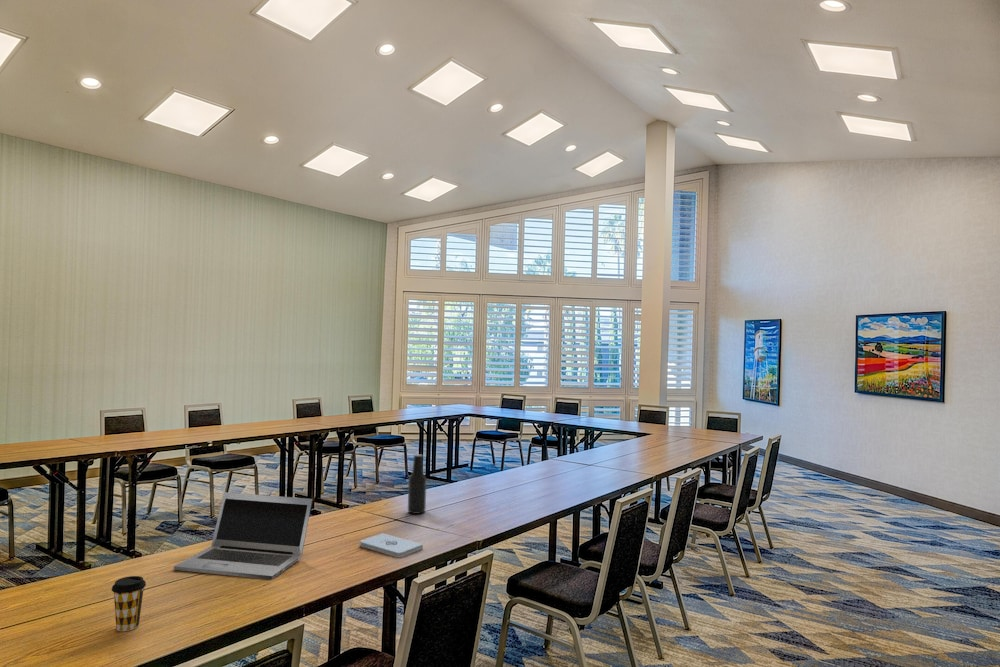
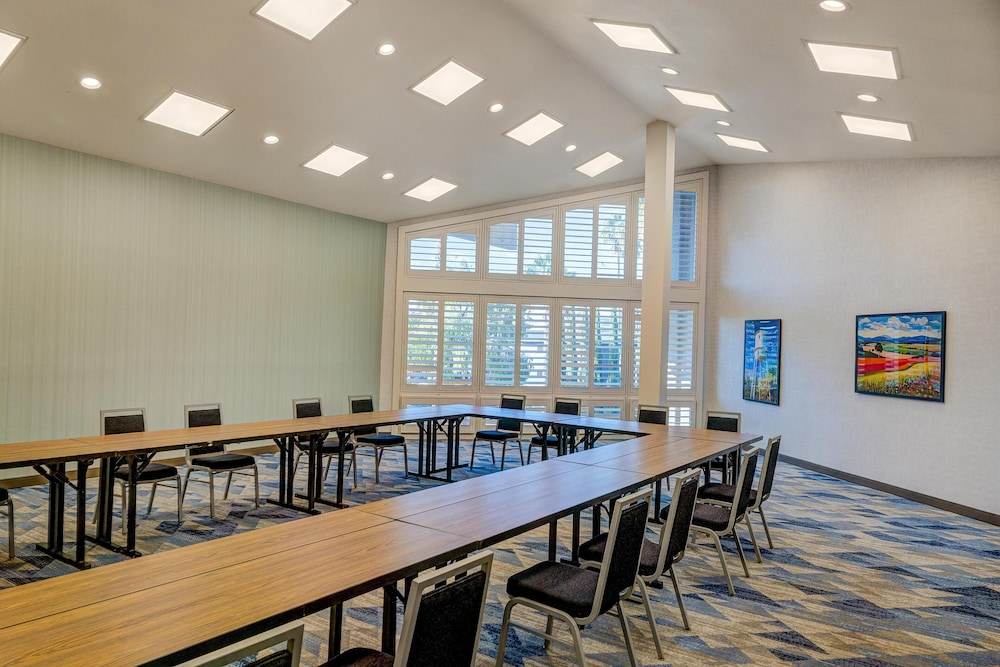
- laptop [173,491,313,580]
- beer bottle [407,453,427,515]
- notepad [359,532,424,558]
- coffee cup [111,575,147,632]
